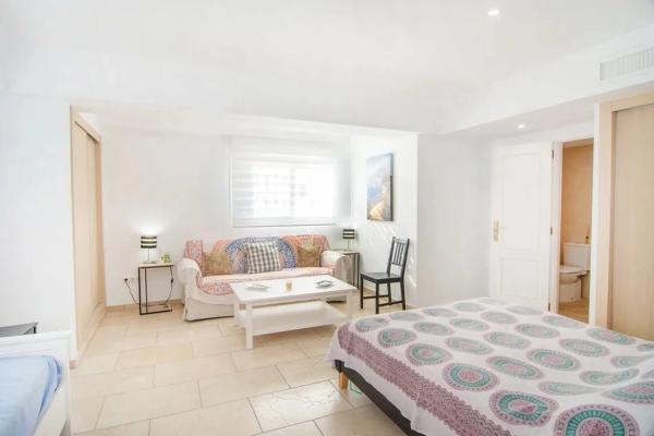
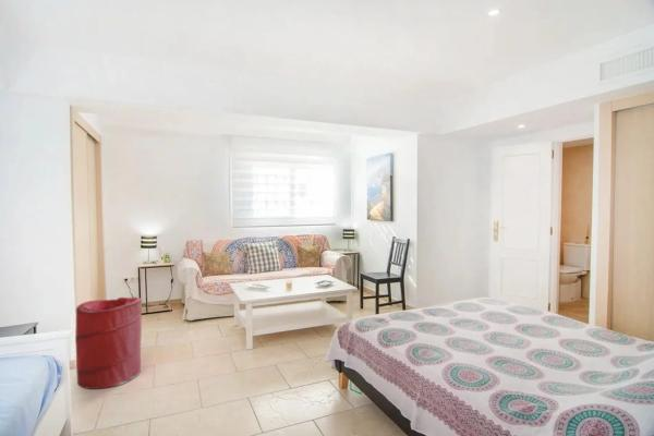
+ laundry hamper [74,296,143,390]
